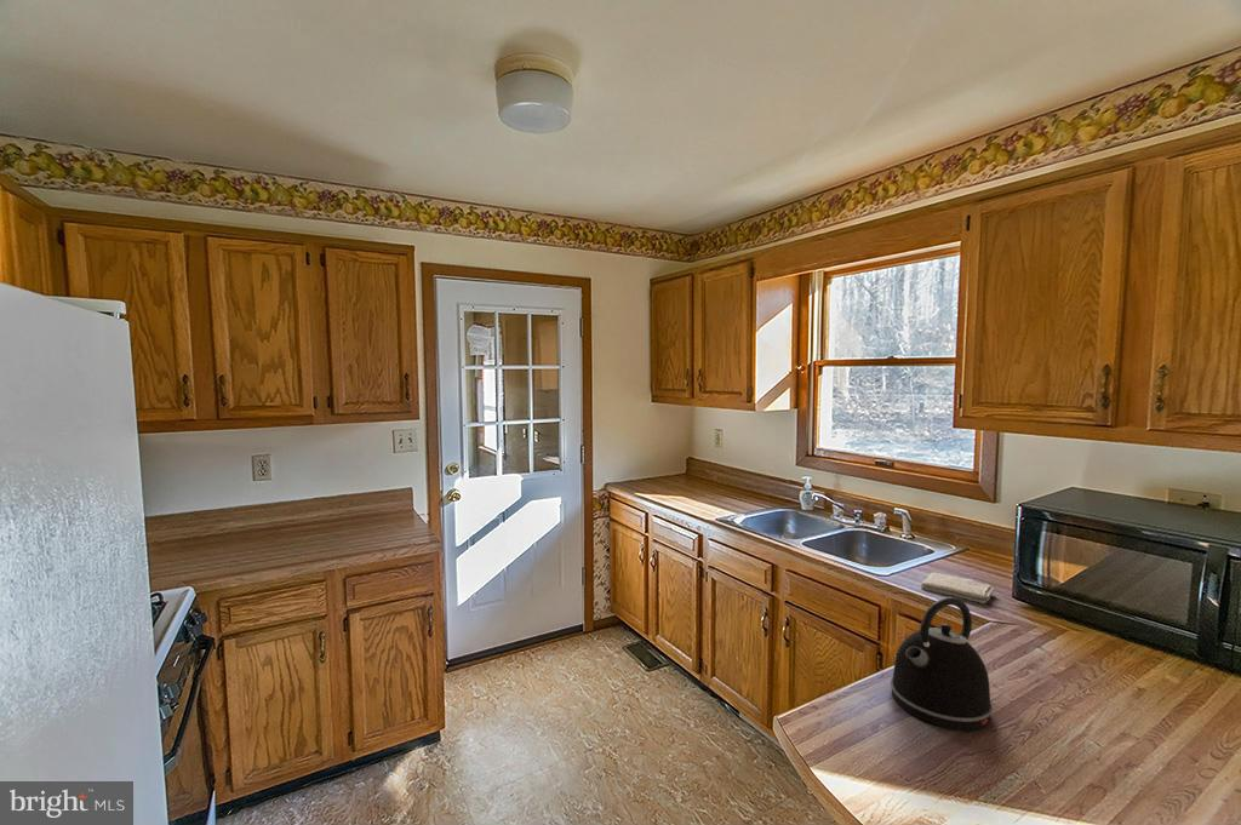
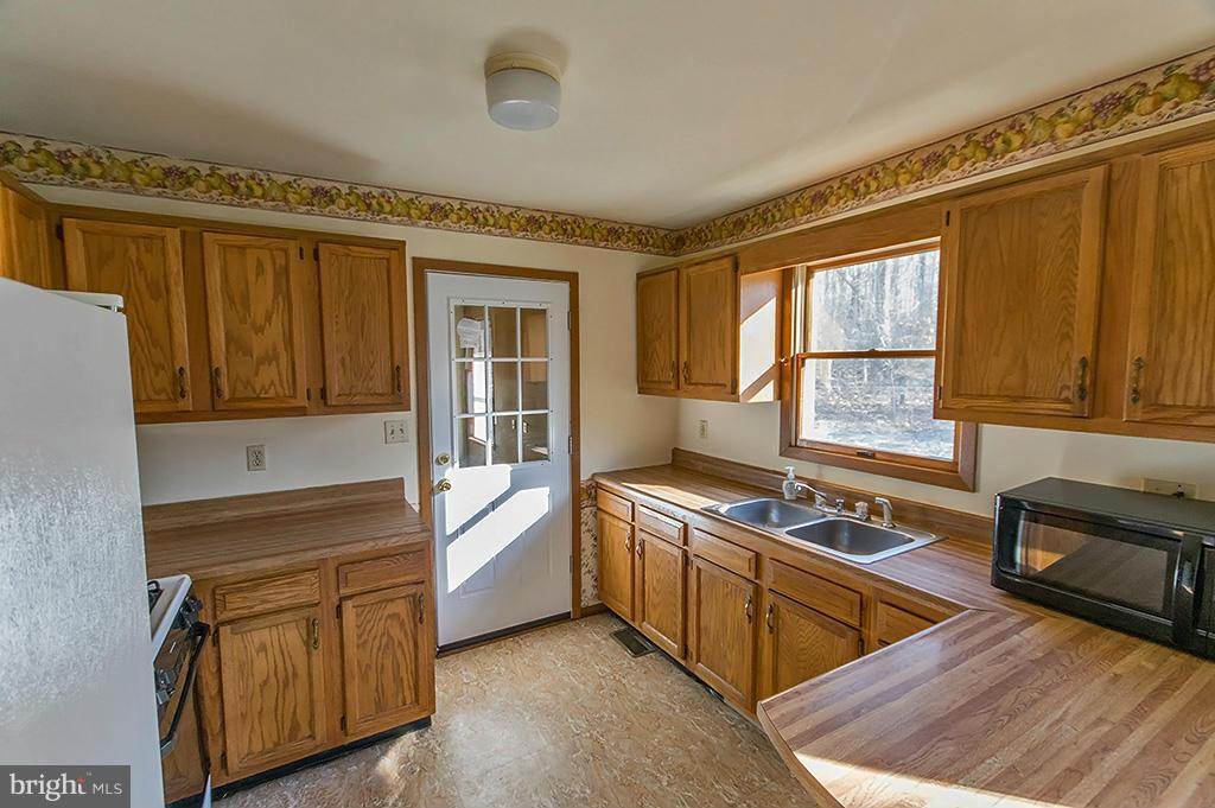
- washcloth [920,572,995,605]
- kettle [890,596,994,731]
